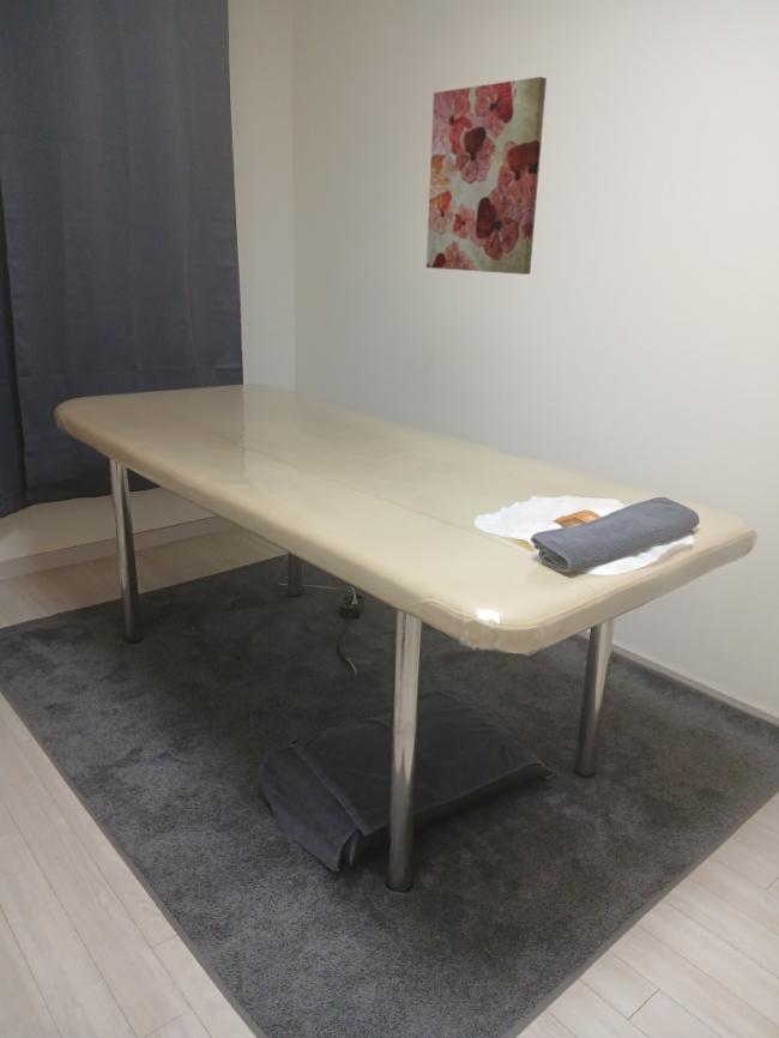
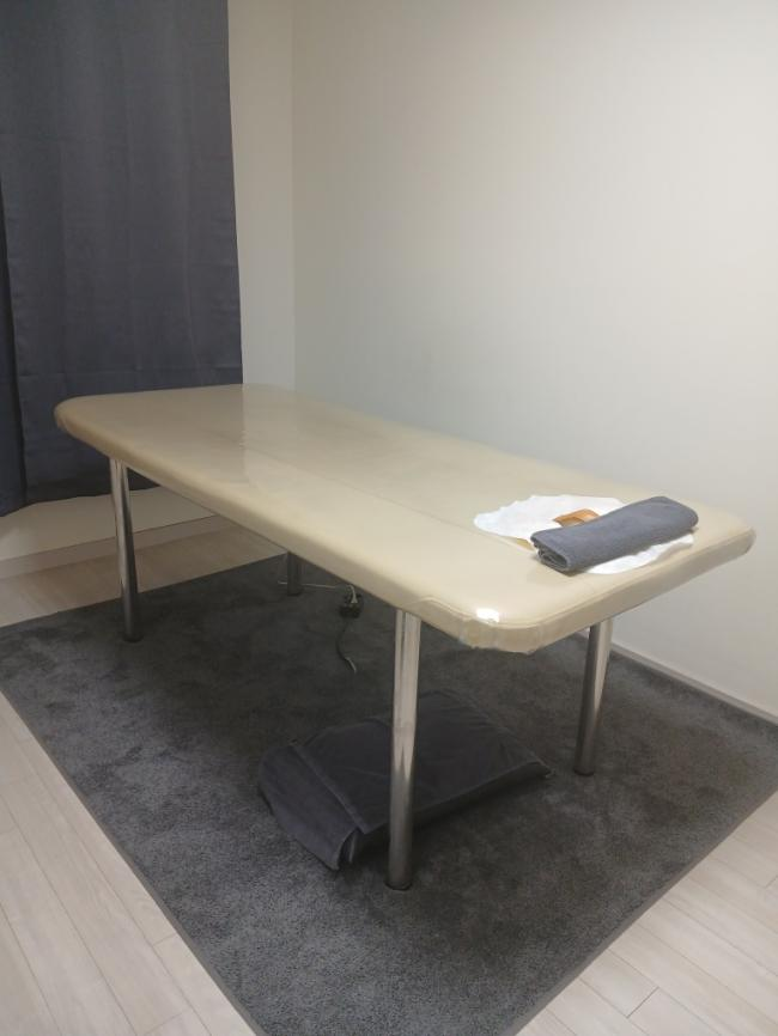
- wall art [425,76,548,276]
